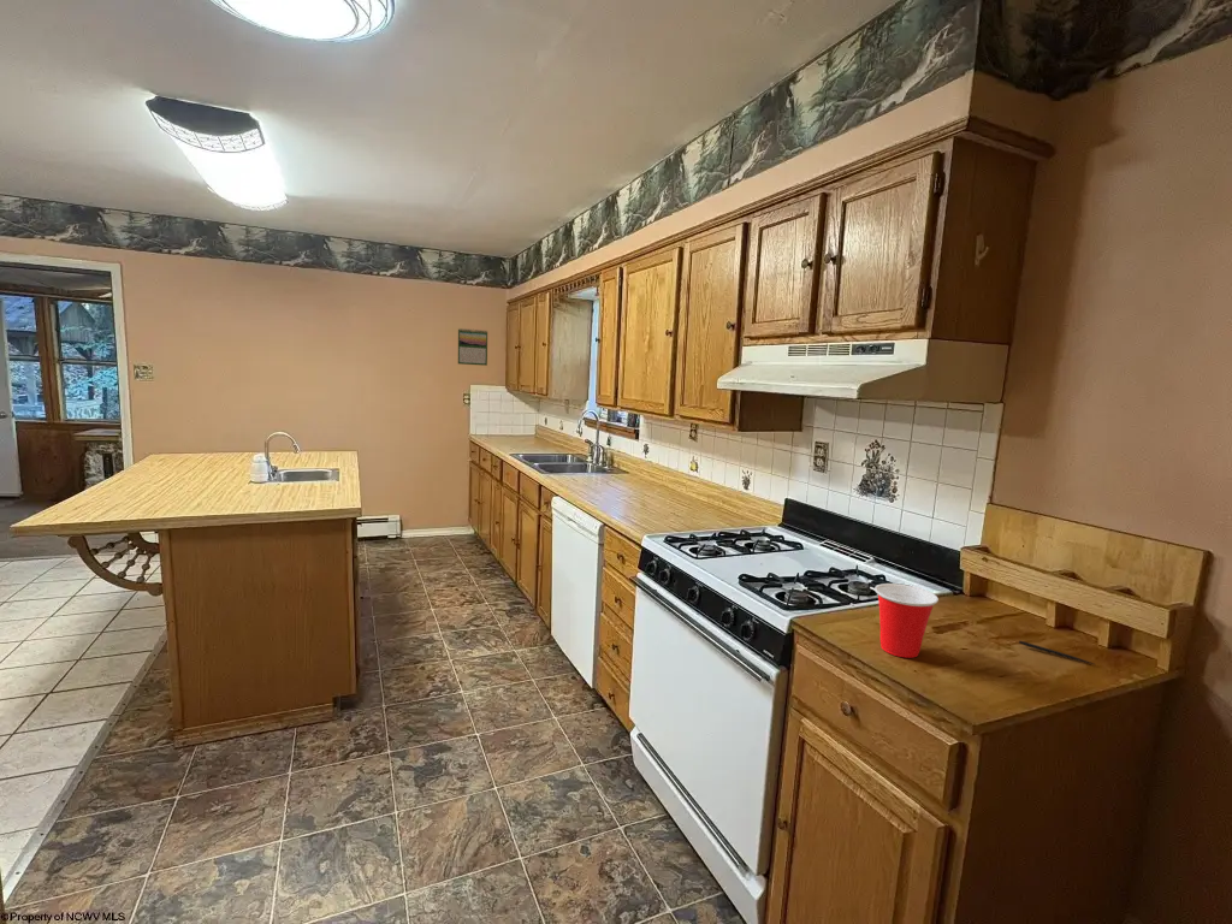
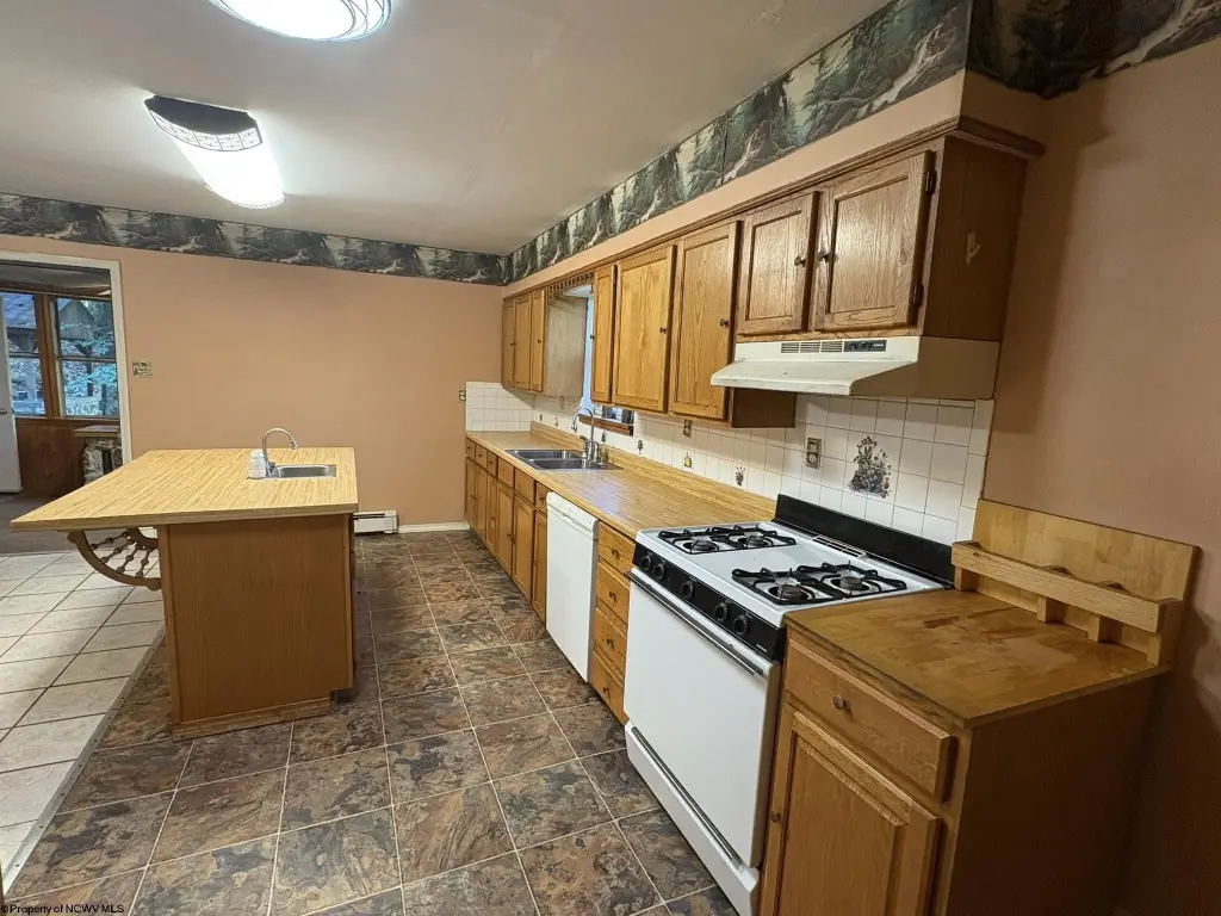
- calendar [457,327,488,367]
- cup [873,582,940,659]
- pen [1018,640,1095,665]
